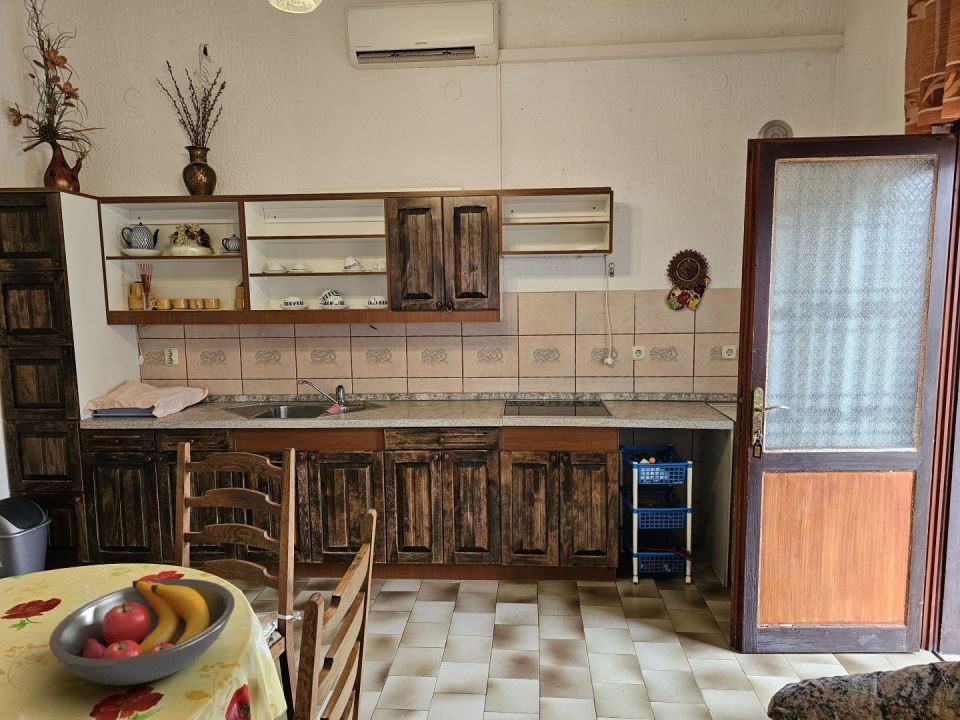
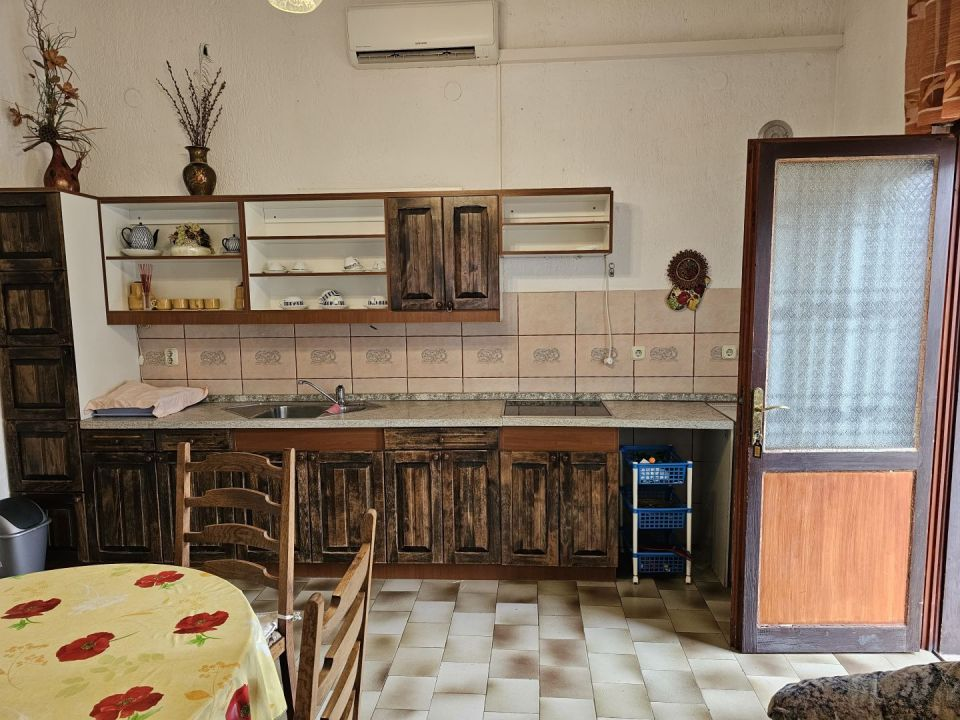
- fruit bowl [48,578,236,686]
